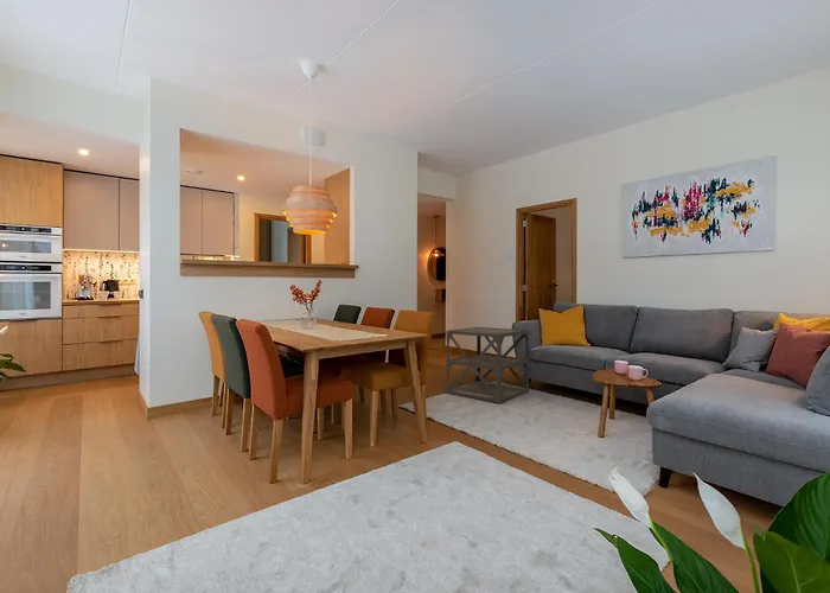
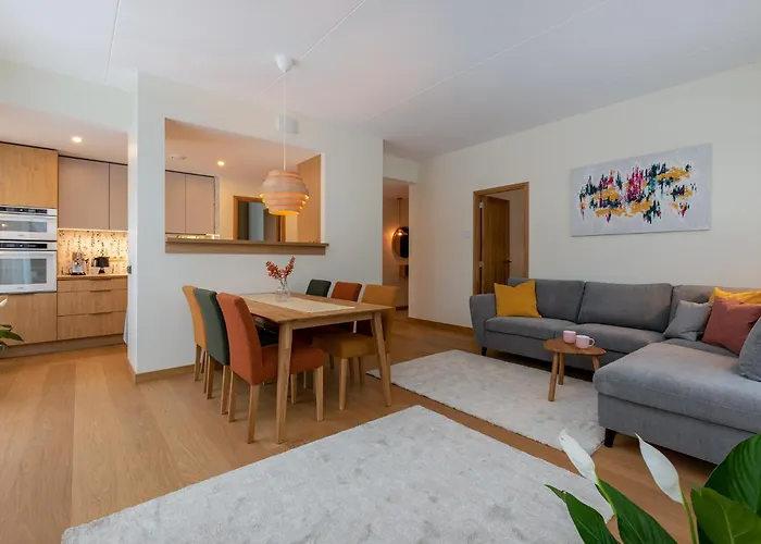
- side table [445,326,530,404]
